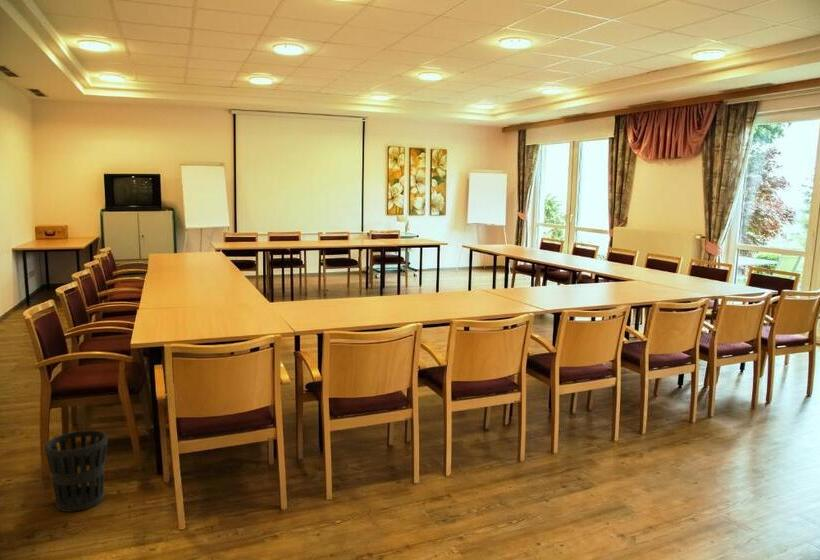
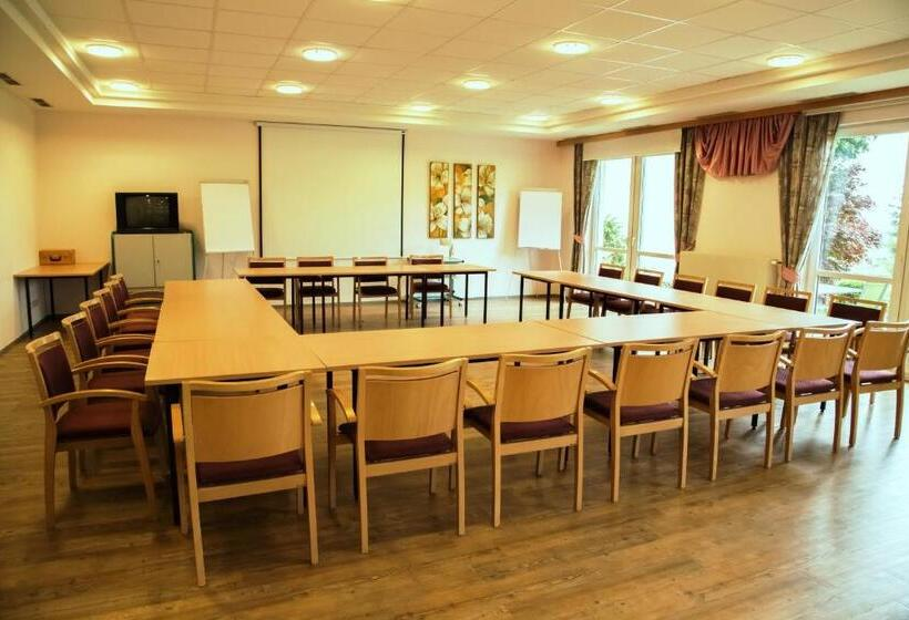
- wastebasket [44,429,109,513]
